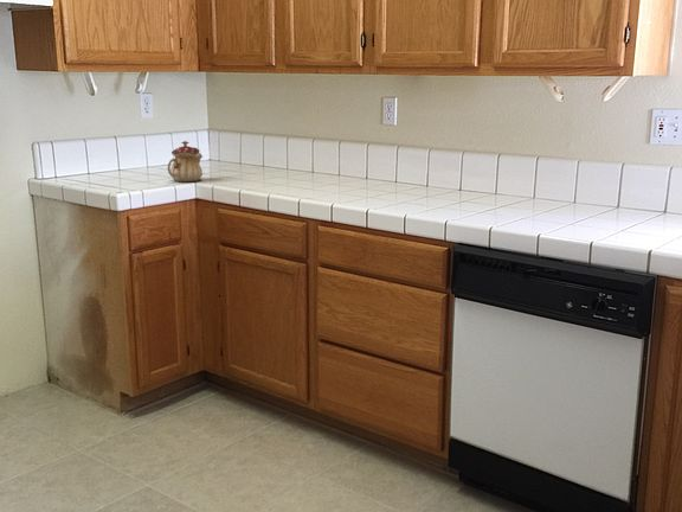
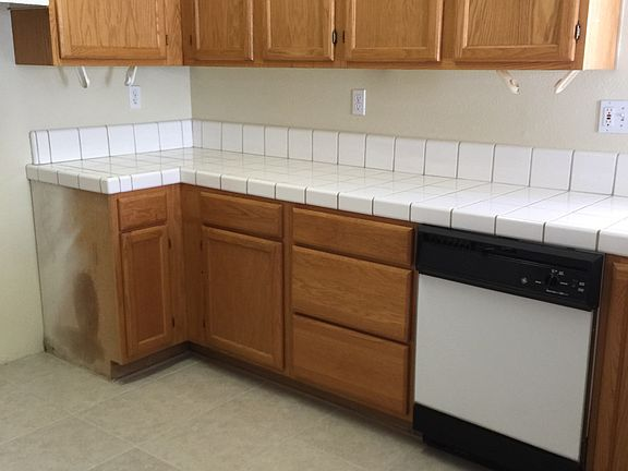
- teapot [167,140,204,183]
